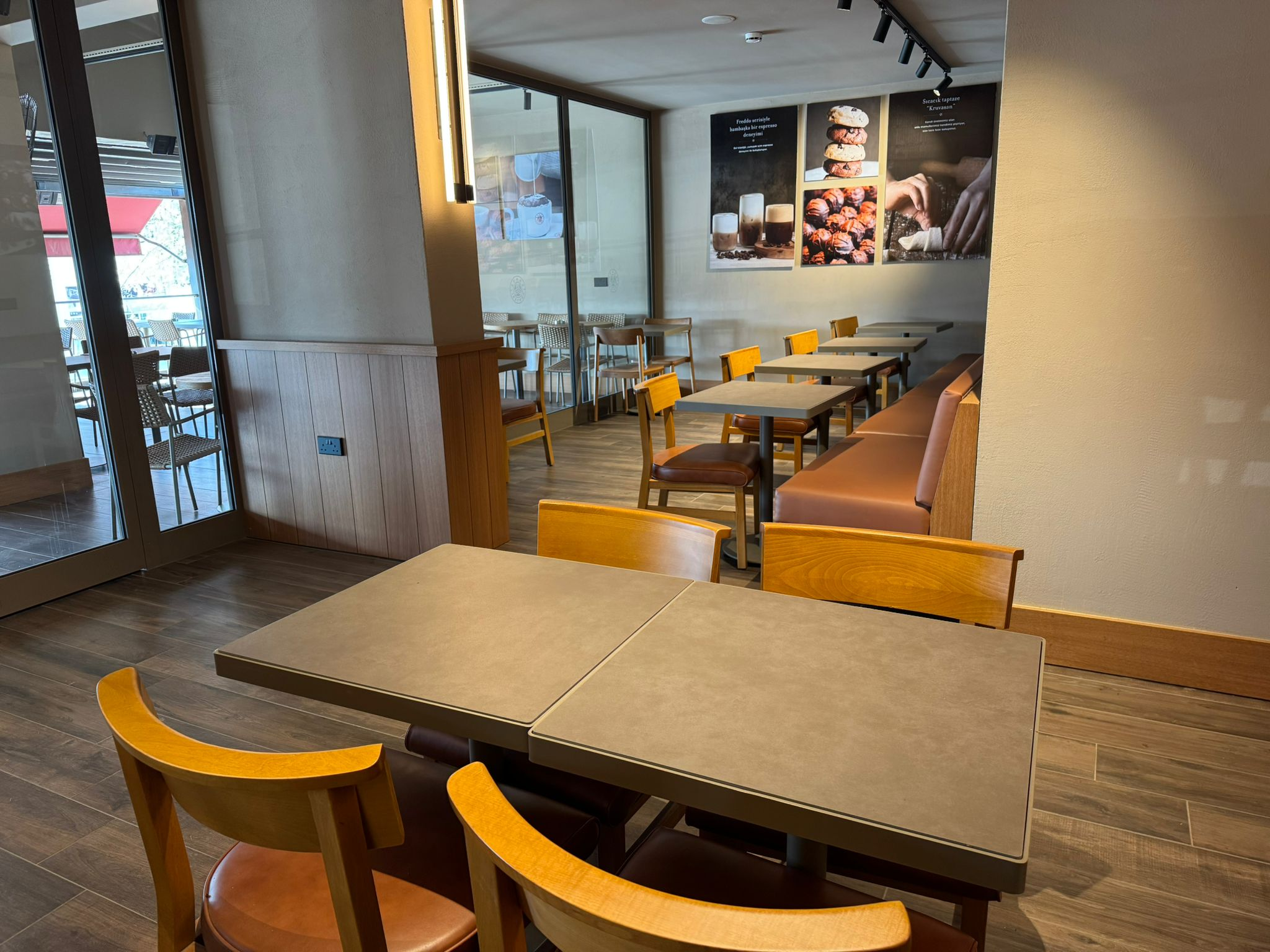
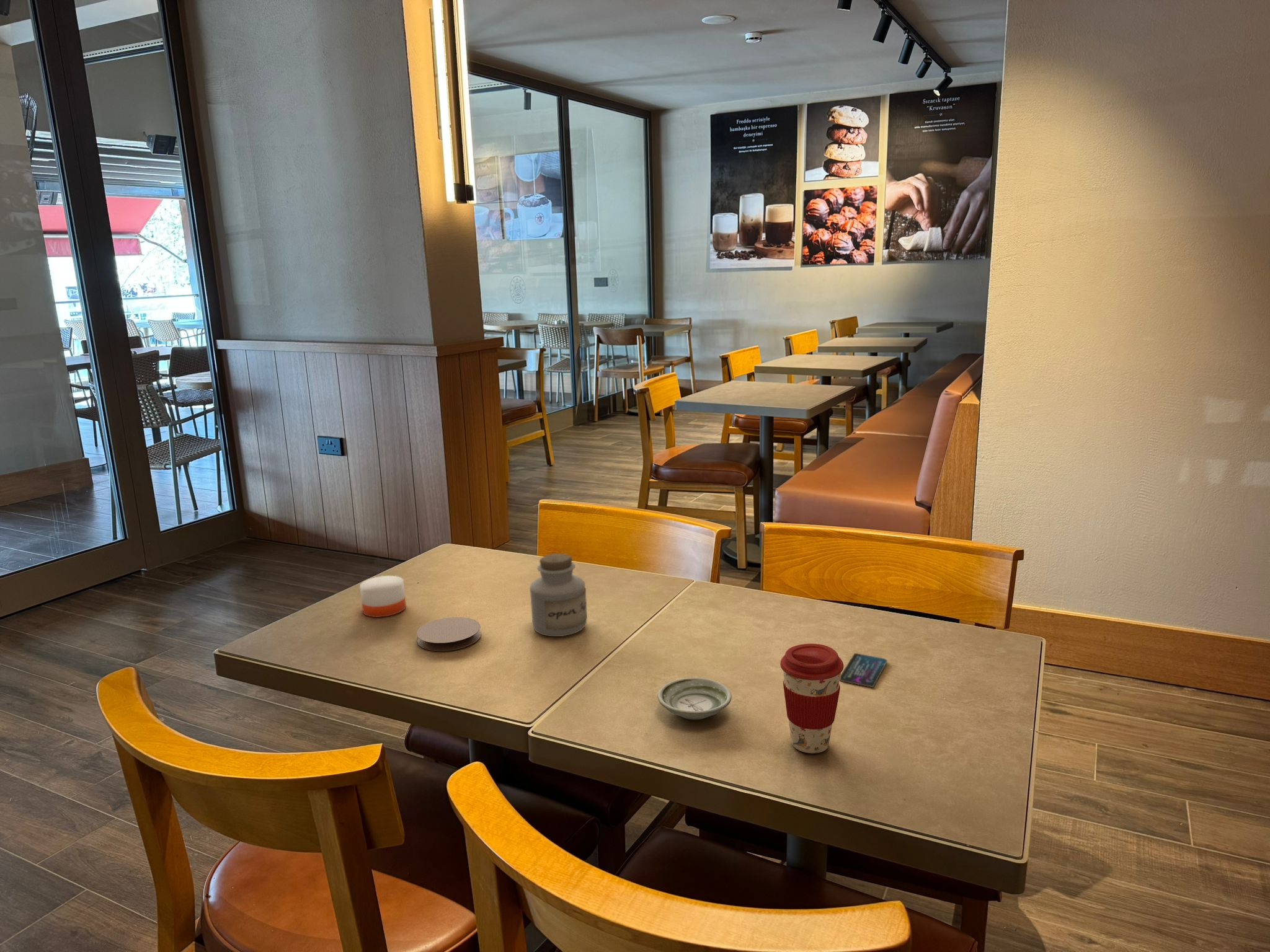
+ coffee cup [780,643,844,754]
+ saucer [657,677,732,720]
+ business card [840,653,888,688]
+ candle [359,558,407,618]
+ coaster [416,617,482,652]
+ jar [529,553,588,637]
